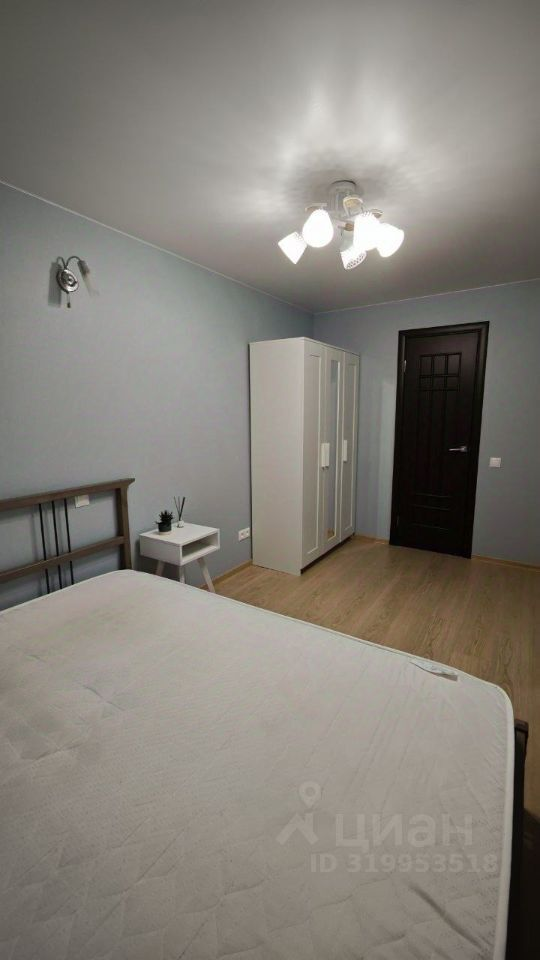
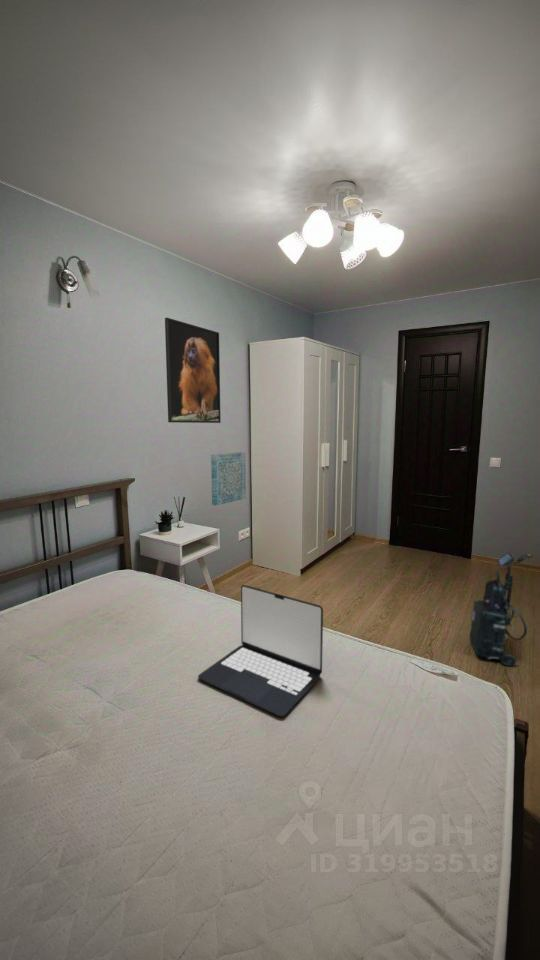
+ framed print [164,317,222,424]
+ vacuum cleaner [469,552,534,667]
+ wall art [210,451,247,507]
+ laptop [197,584,324,718]
